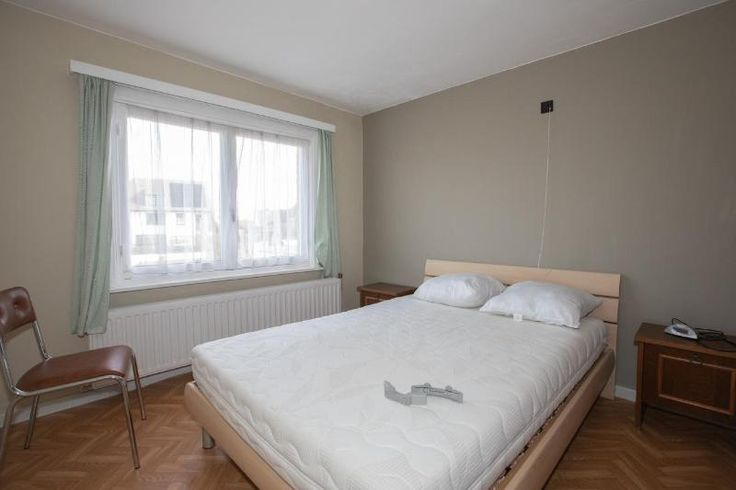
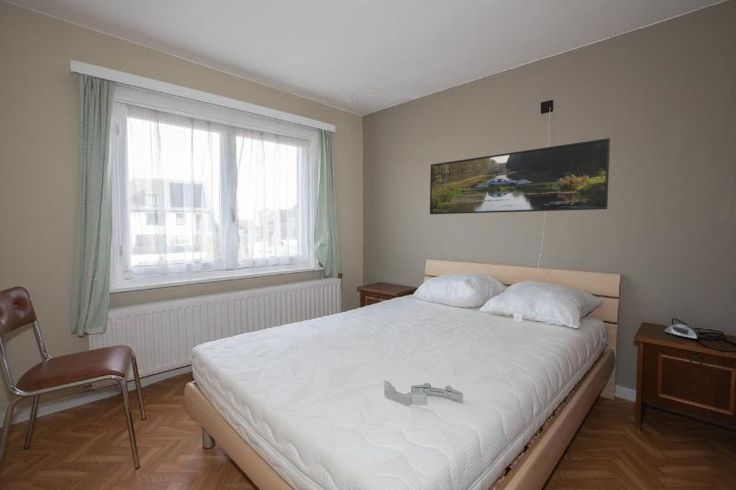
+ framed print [429,137,611,215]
